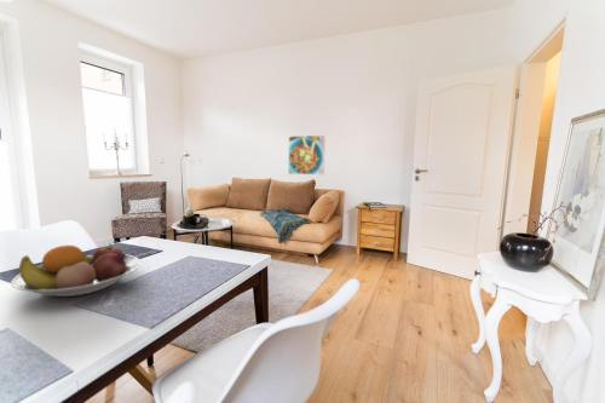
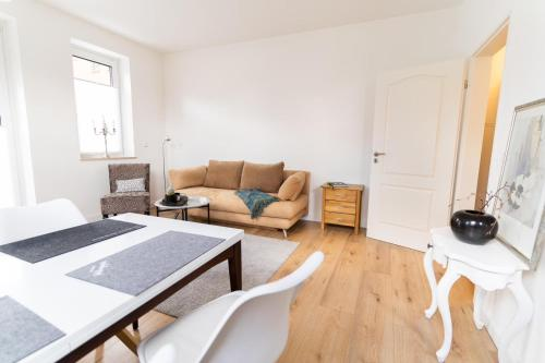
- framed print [287,134,327,175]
- fruit bowl [10,242,142,298]
